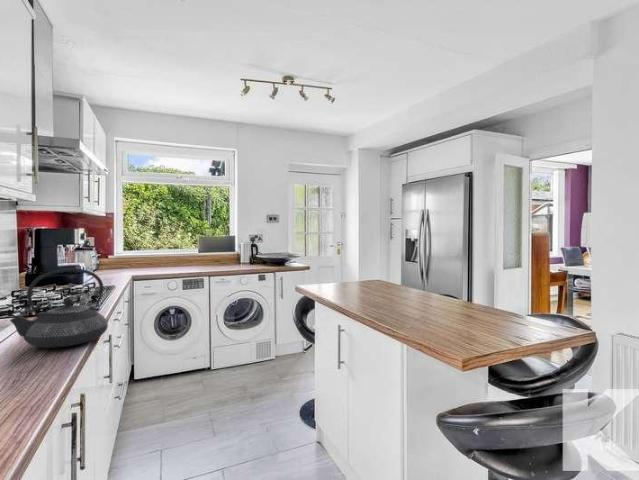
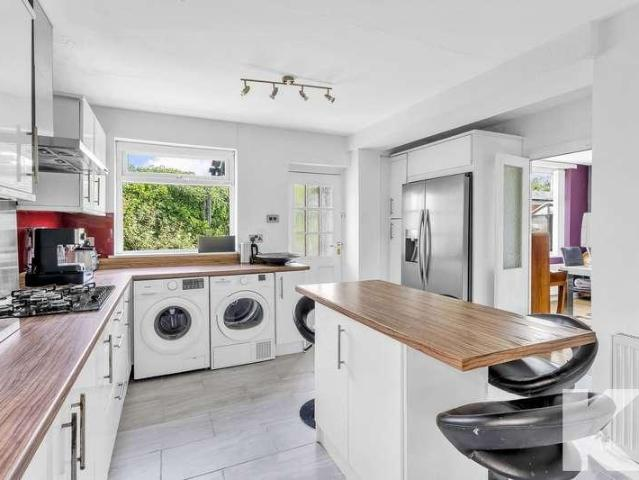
- teapot [9,267,109,349]
